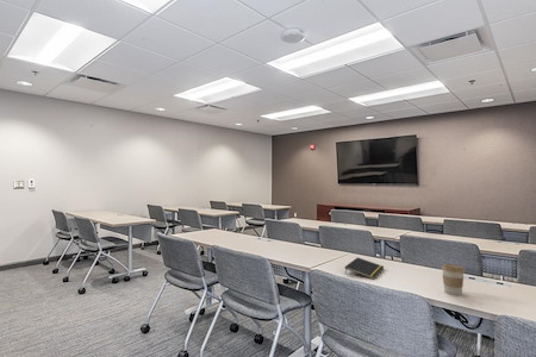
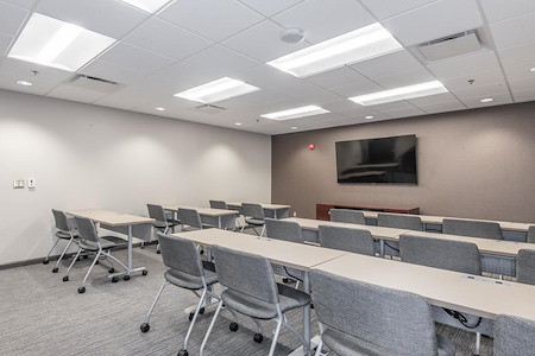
- coffee cup [441,263,466,296]
- notepad [344,256,385,281]
